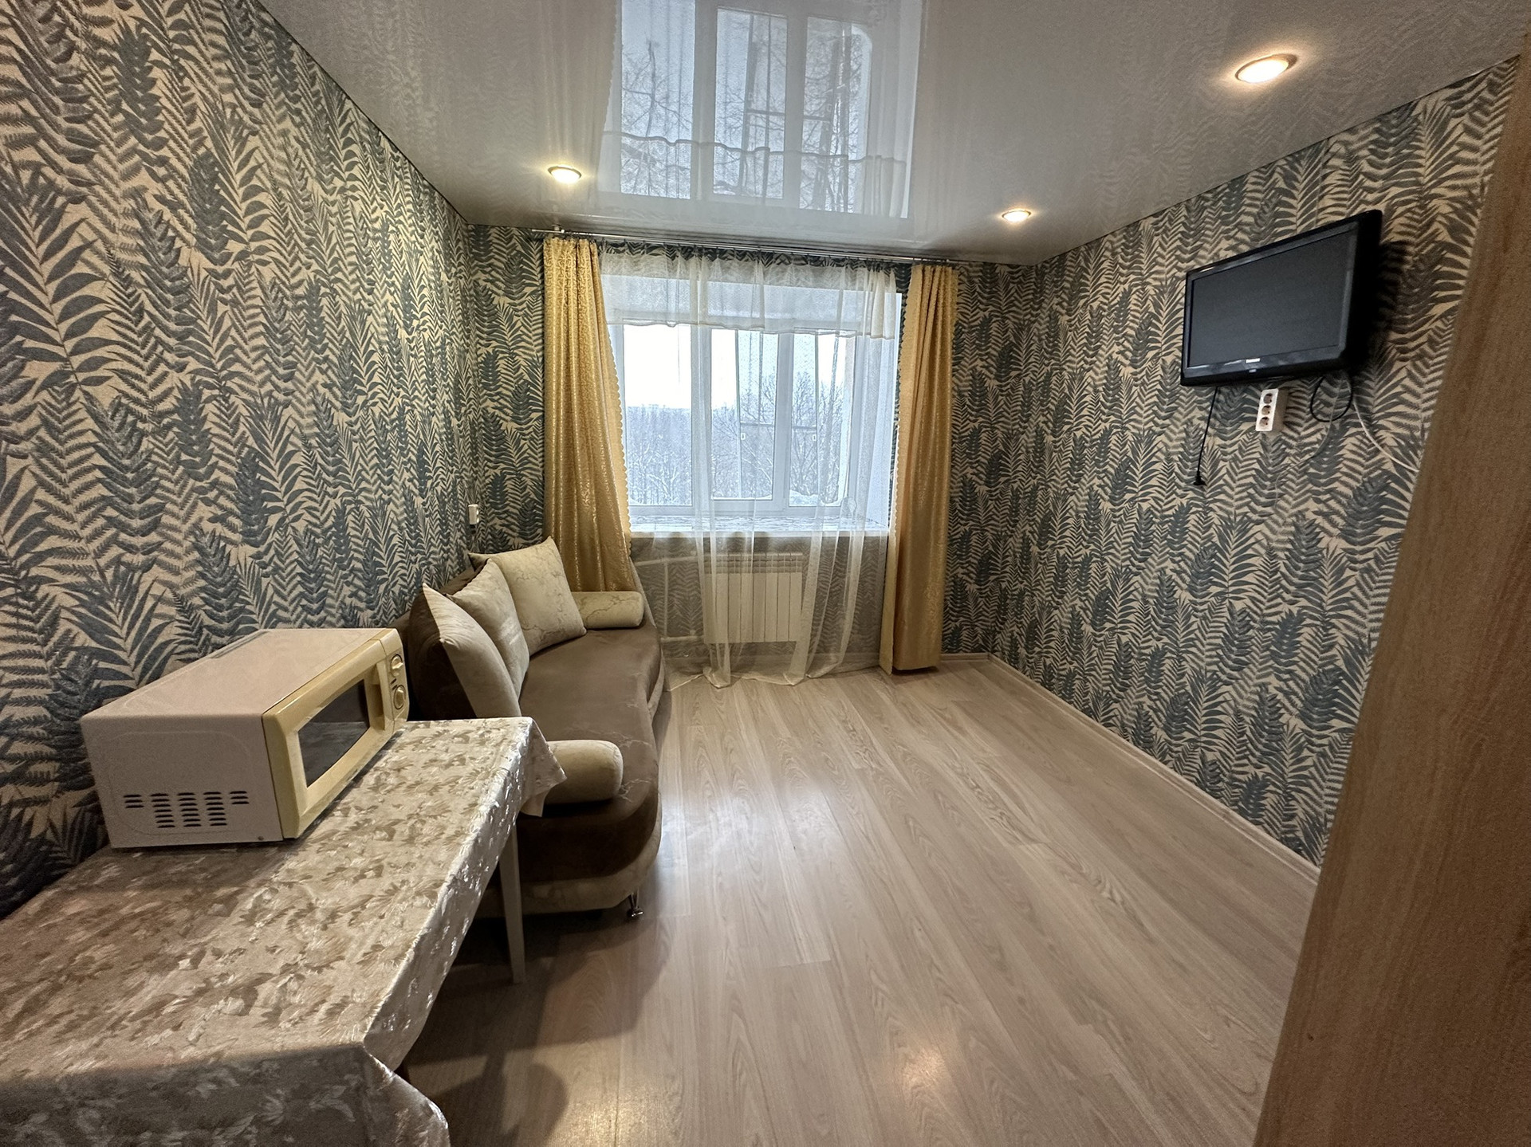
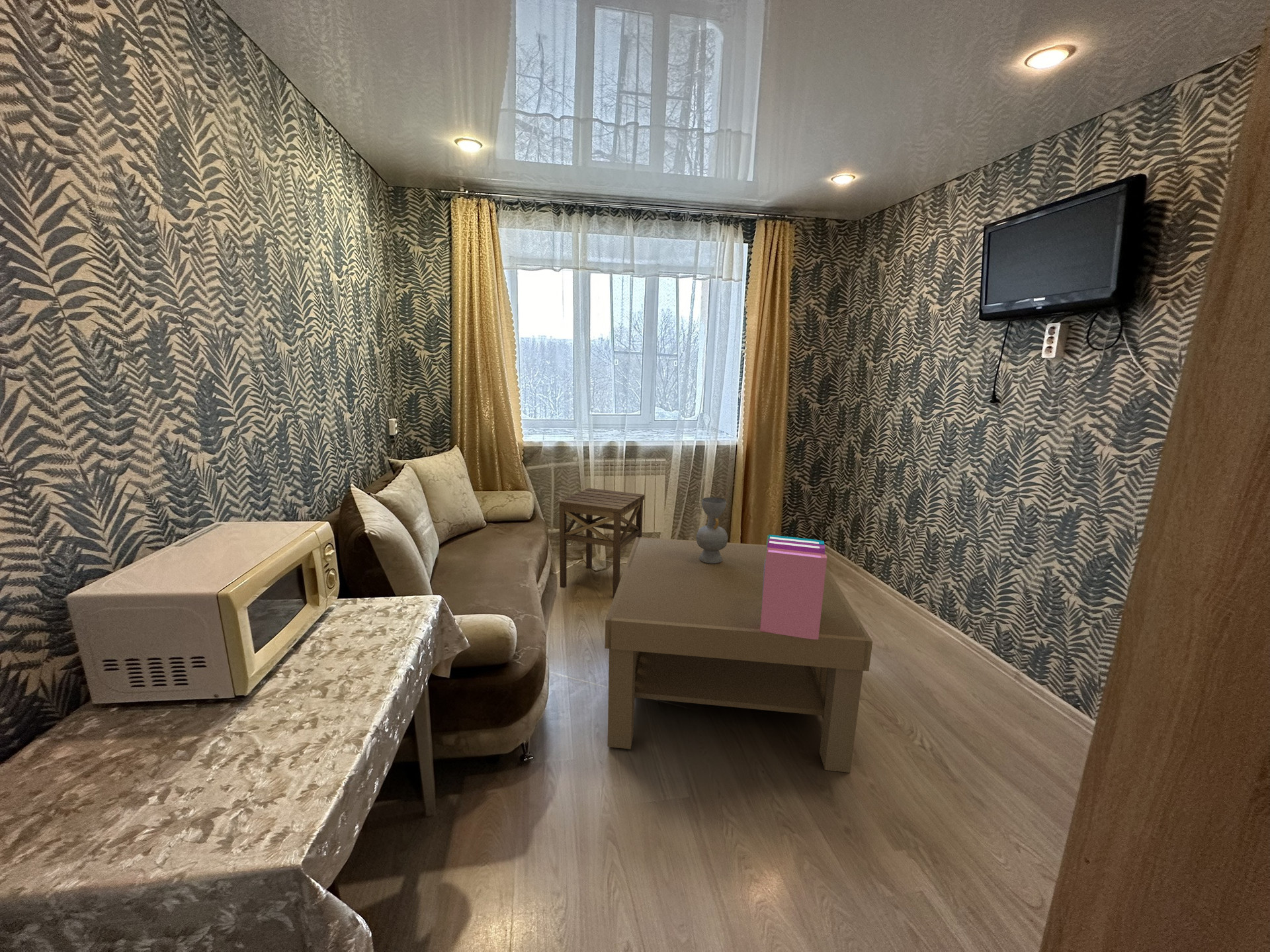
+ decorative vase [695,497,728,564]
+ coffee table [605,537,873,773]
+ side table [559,488,645,598]
+ books [760,534,827,640]
